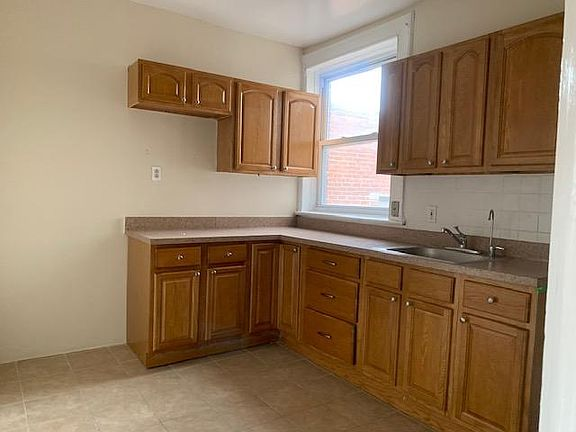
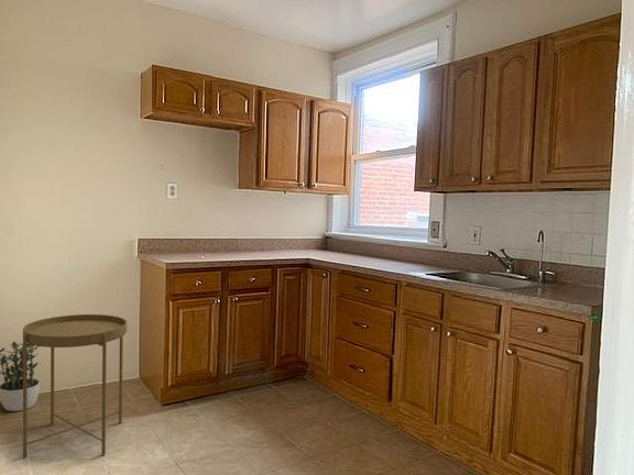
+ side table [22,313,128,460]
+ potted plant [0,341,41,412]
